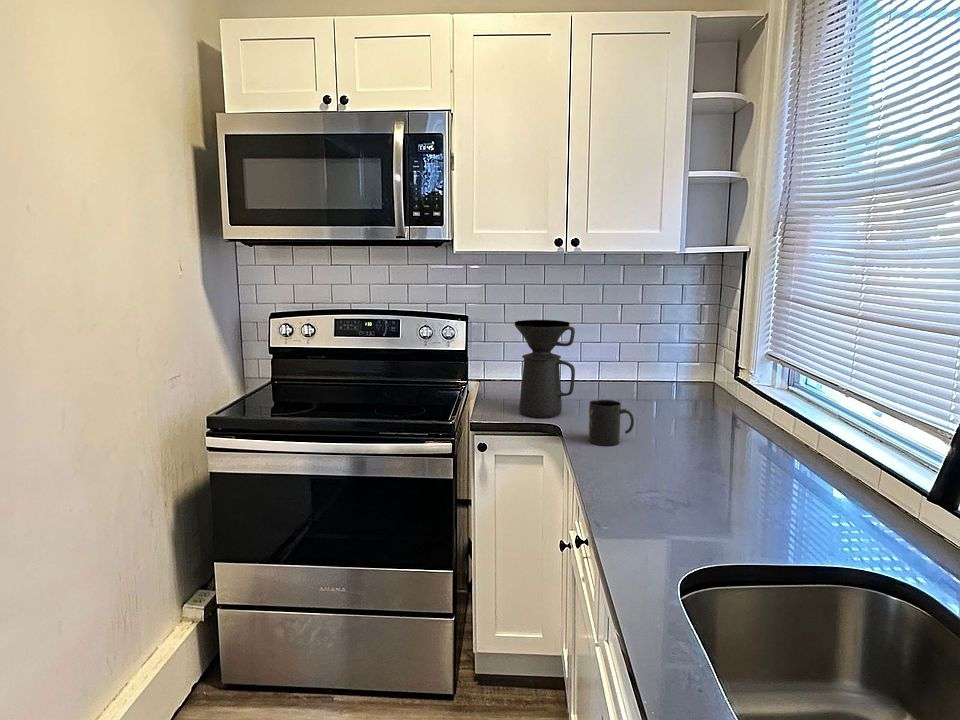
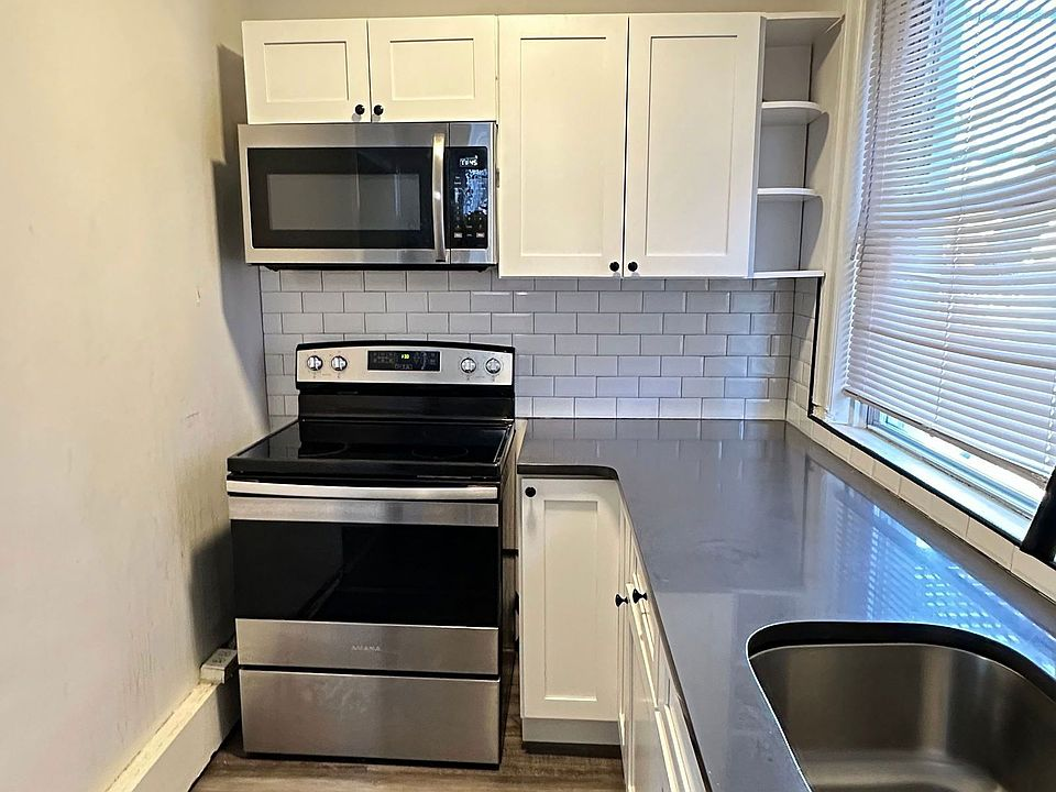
- coffee maker [513,319,576,418]
- mug [587,399,635,446]
